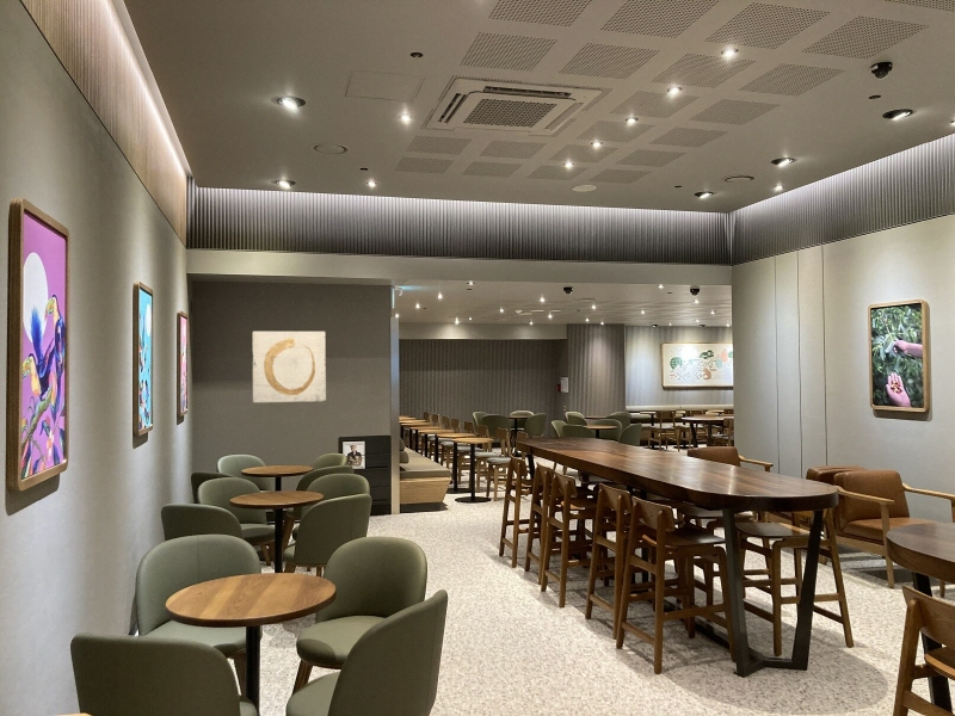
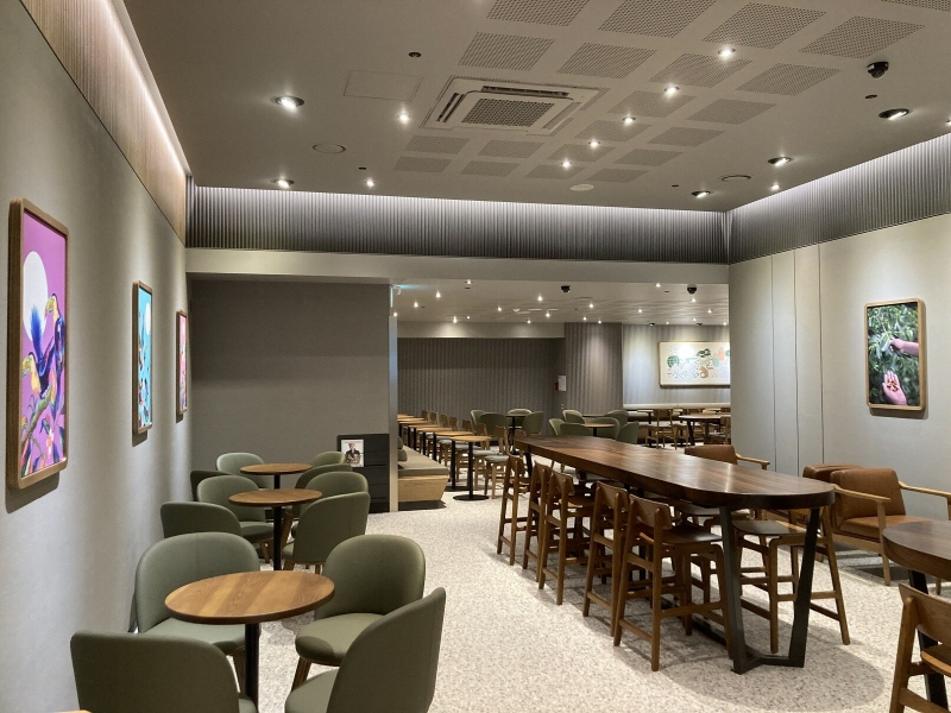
- wall art [251,331,327,403]
